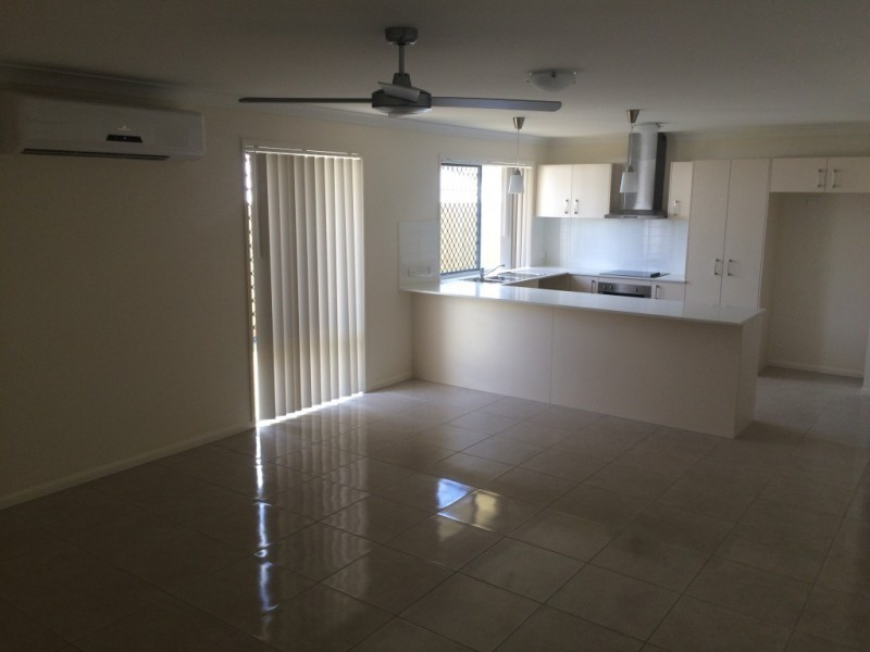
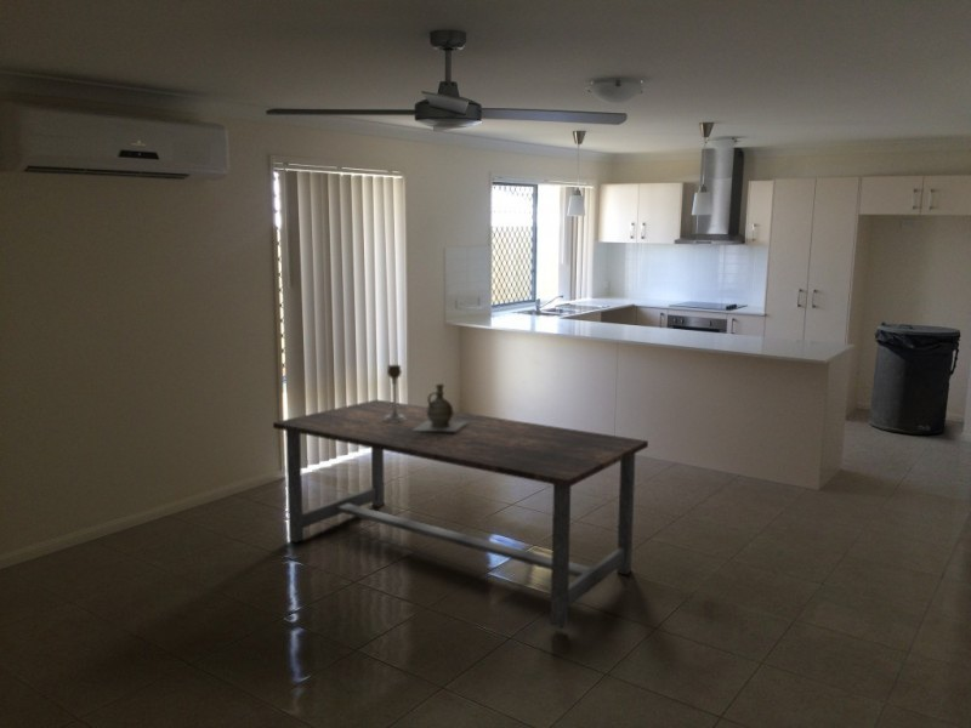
+ ceramic jug [413,383,467,431]
+ dining table [272,398,649,629]
+ candle holder [384,364,407,422]
+ trash can [868,320,961,436]
